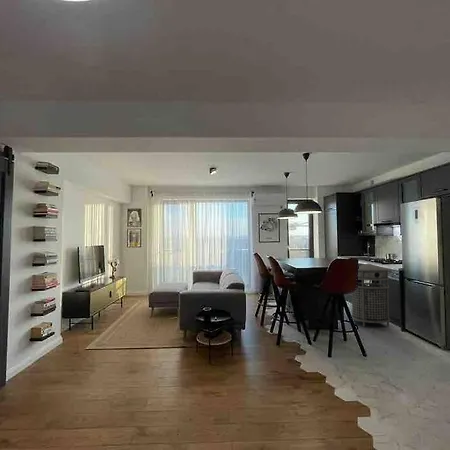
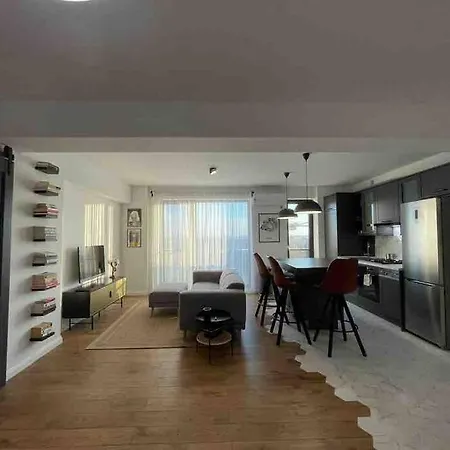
- trash can [351,263,391,328]
